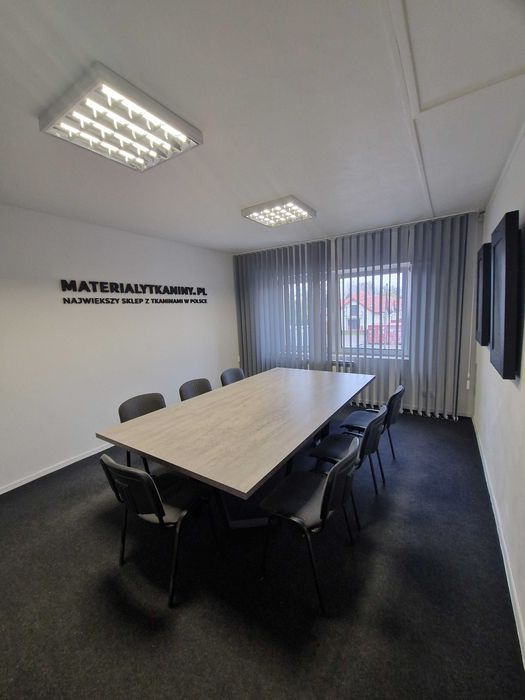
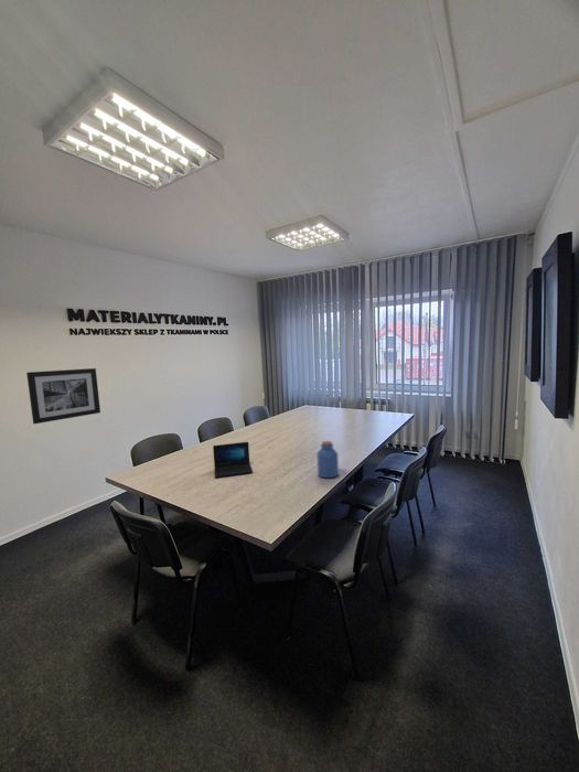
+ wall art [25,367,101,425]
+ jar [315,440,340,479]
+ laptop [212,441,254,479]
